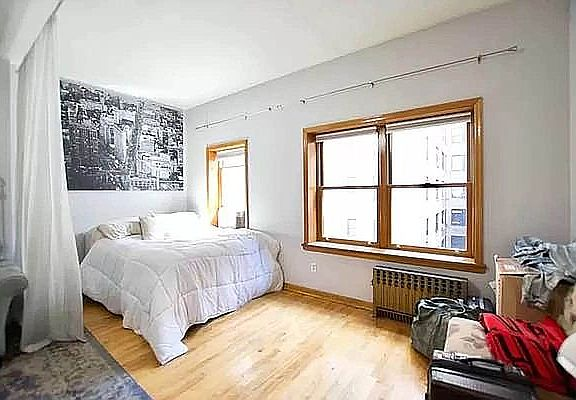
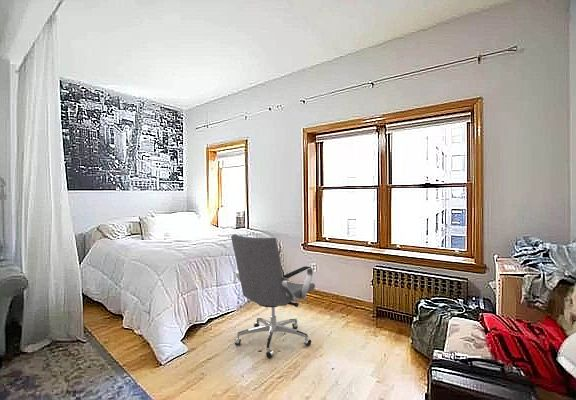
+ office chair [230,233,316,359]
